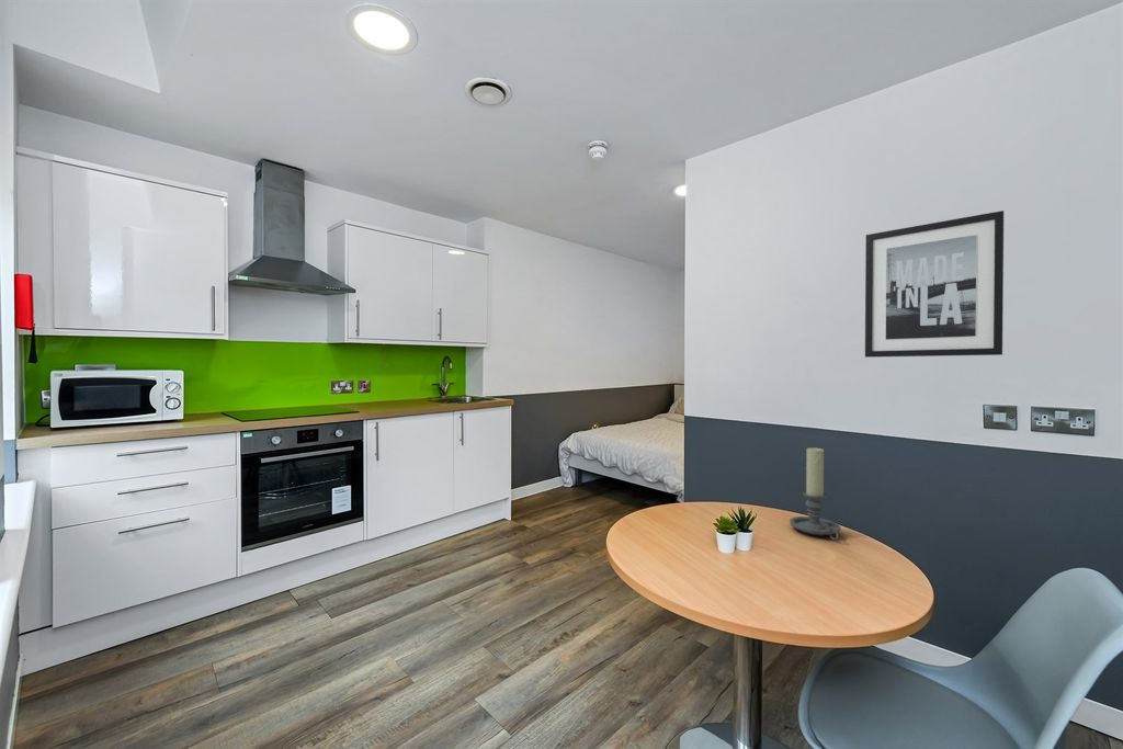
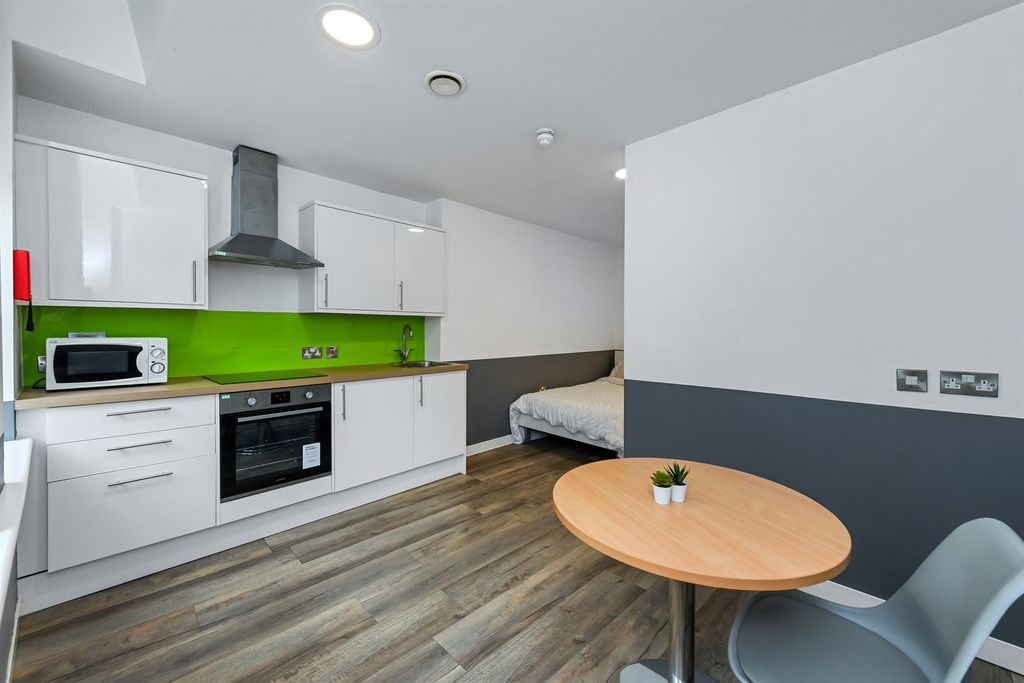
- candle holder [789,446,842,542]
- wall art [864,209,1005,359]
